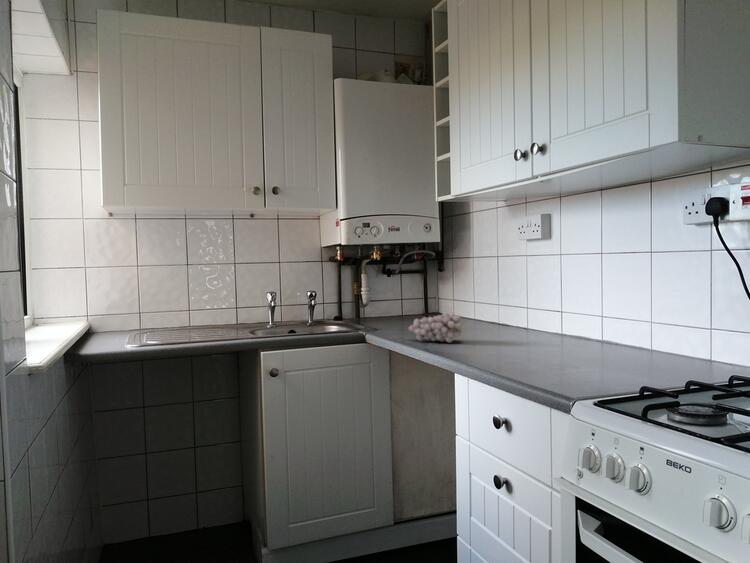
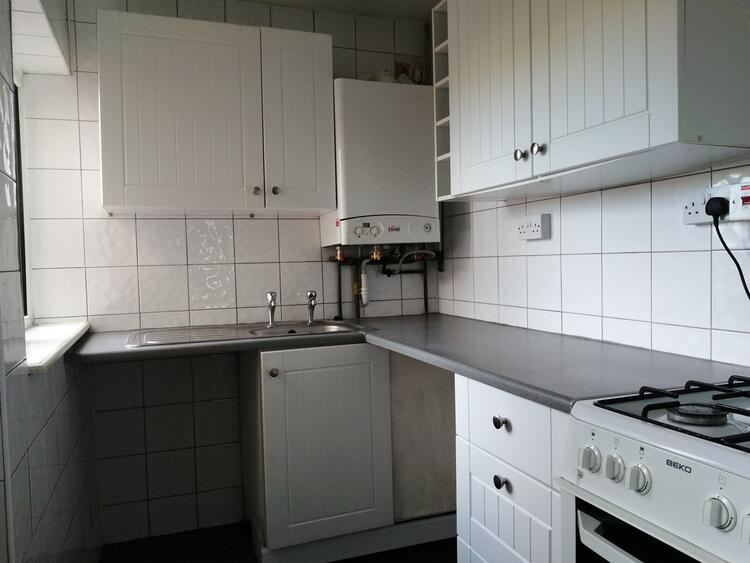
- fruit [408,312,465,343]
